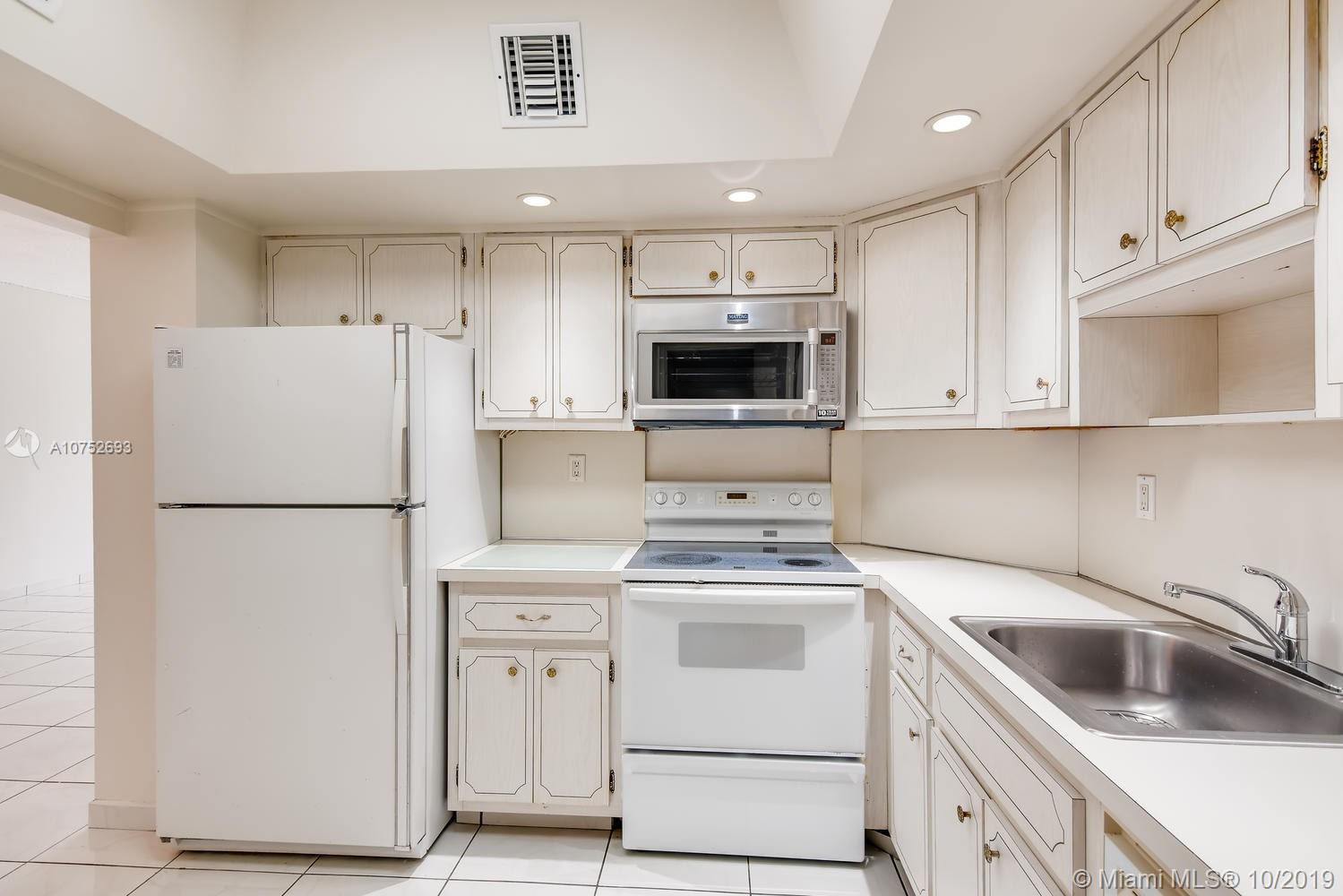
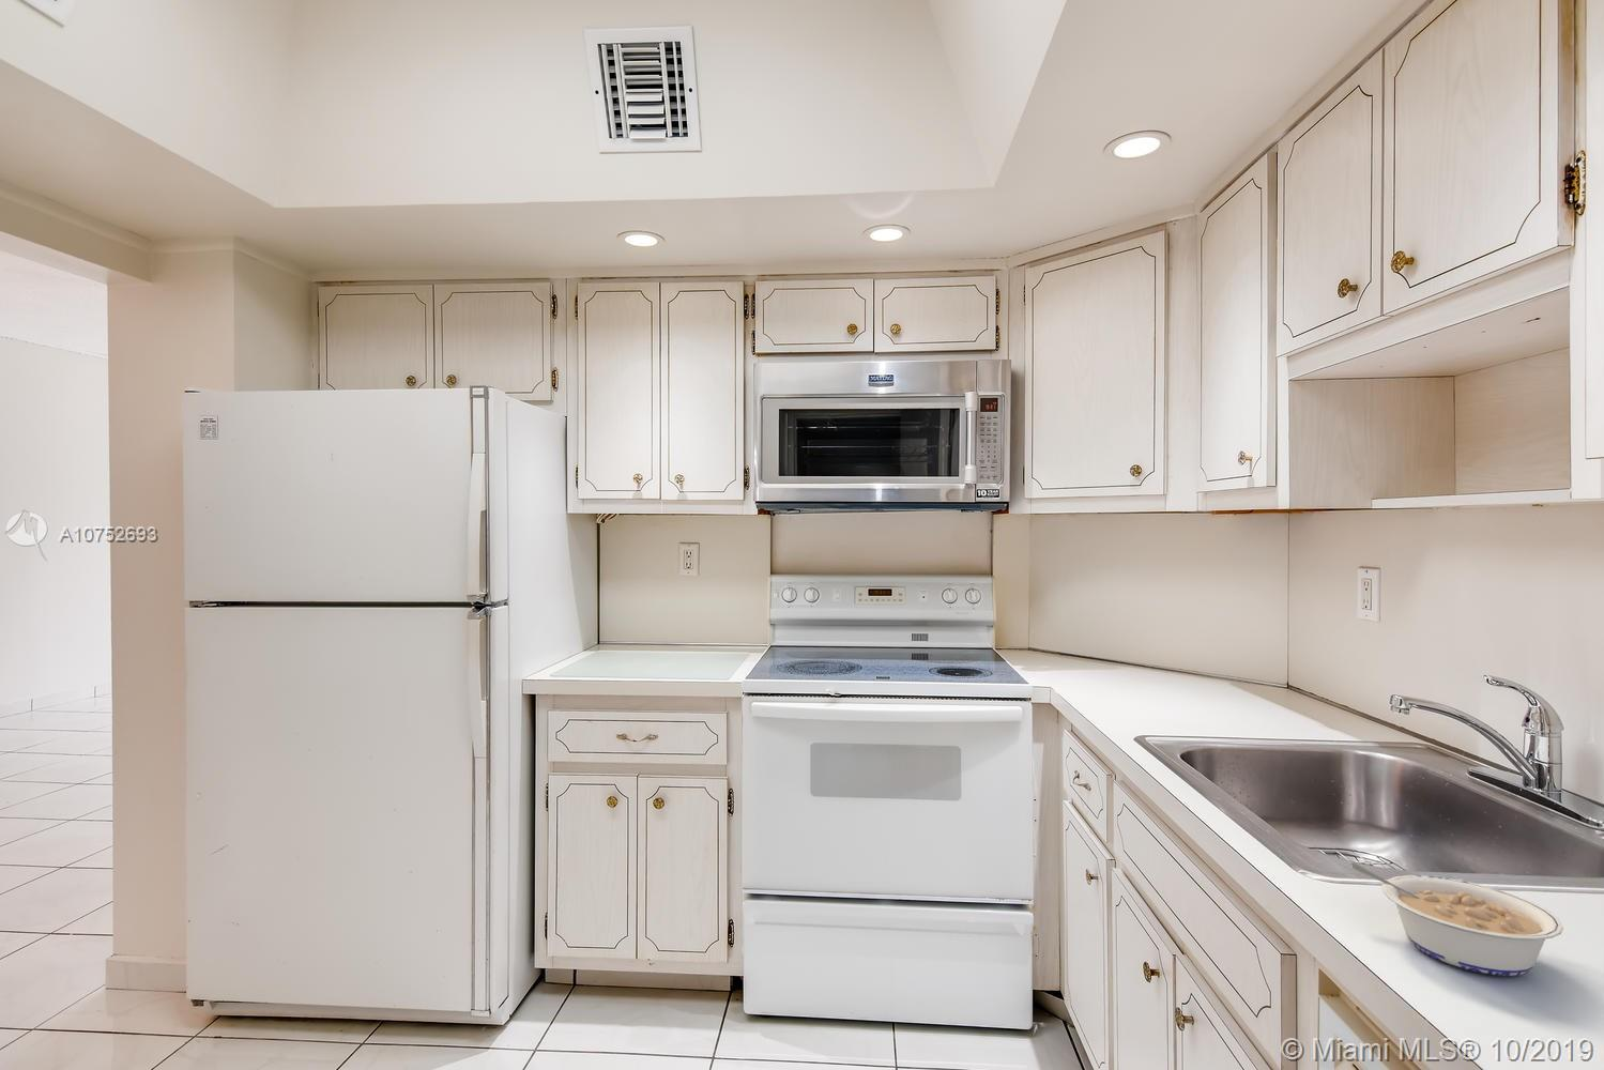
+ legume [1351,861,1565,977]
